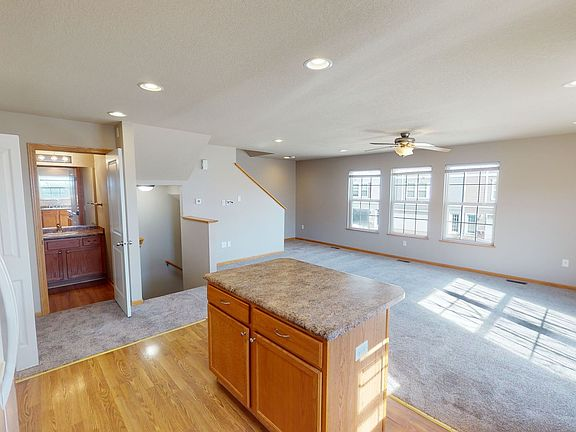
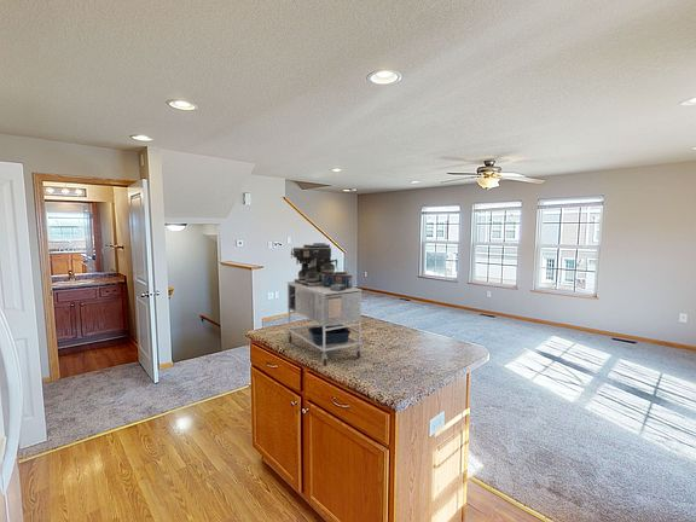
+ coffee maker [286,242,362,367]
